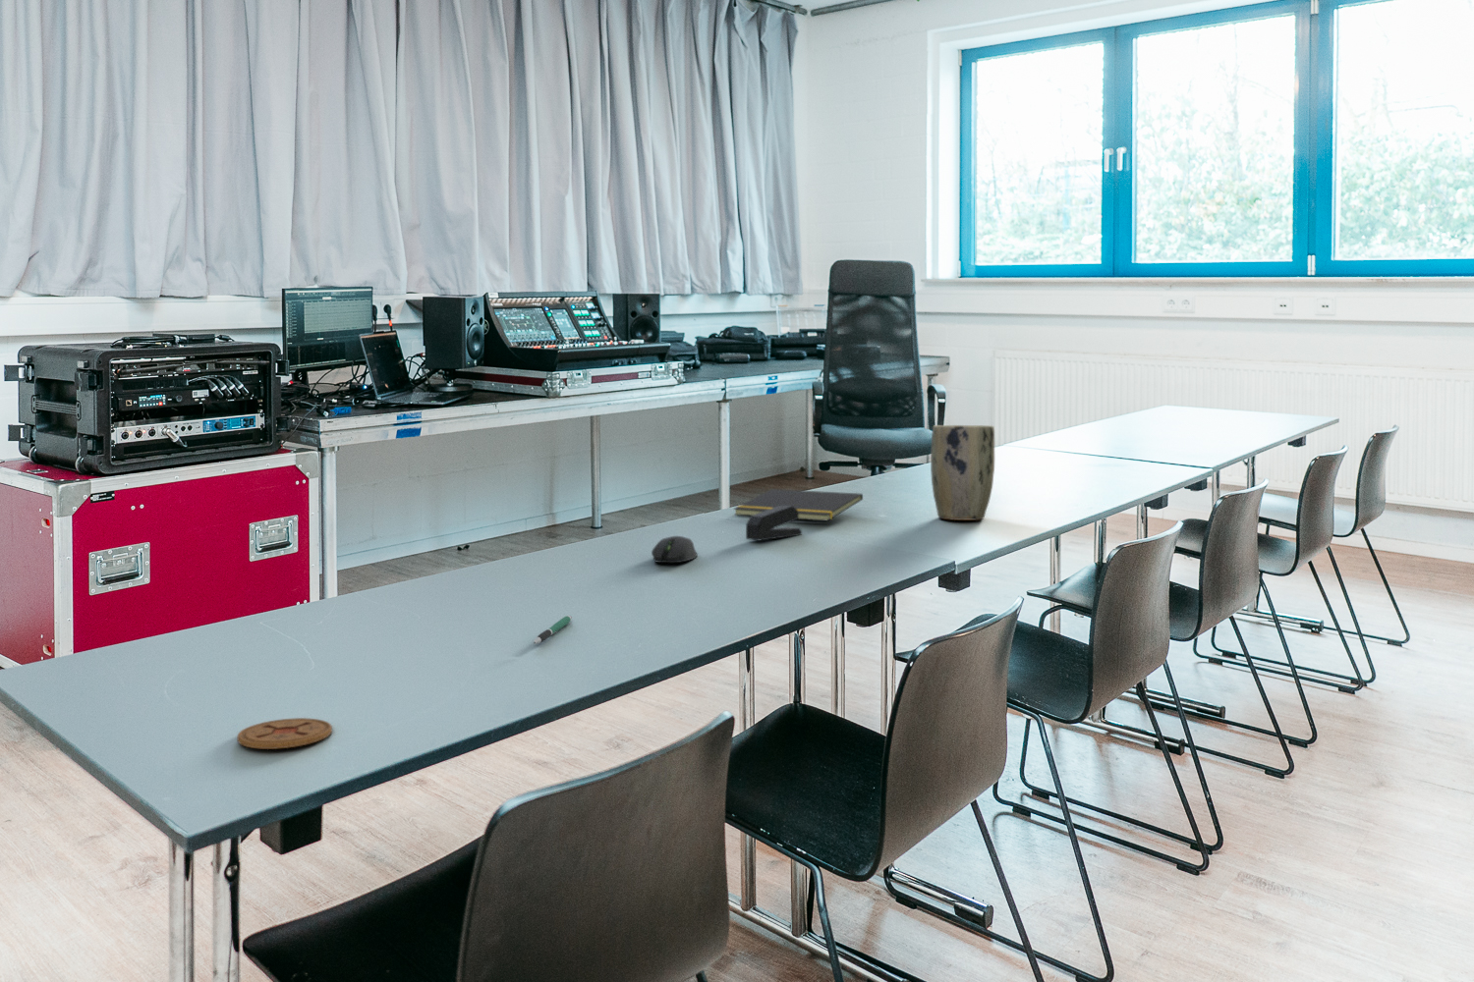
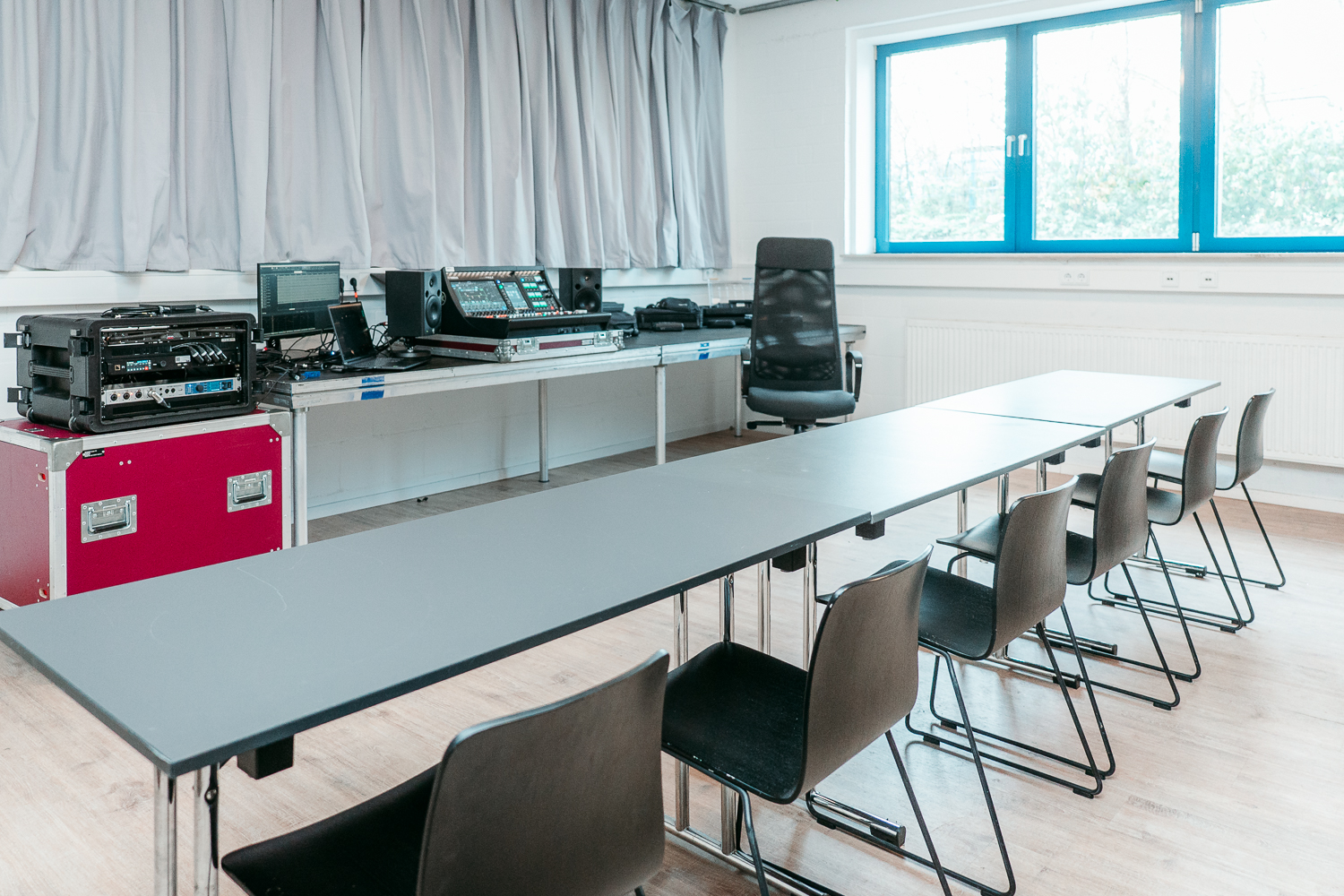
- pen [533,615,572,646]
- stapler [745,505,803,541]
- notepad [733,488,864,522]
- computer mouse [650,535,699,563]
- plant pot [930,424,996,522]
- coaster [236,717,333,751]
